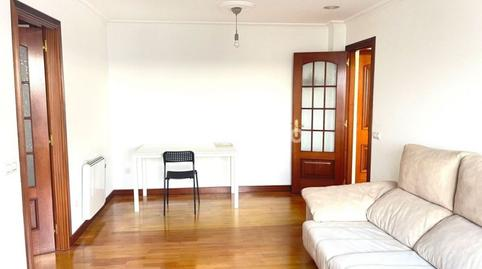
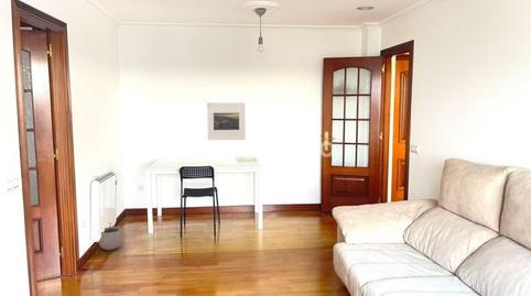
+ plant pot [98,221,123,251]
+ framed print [206,101,247,141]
